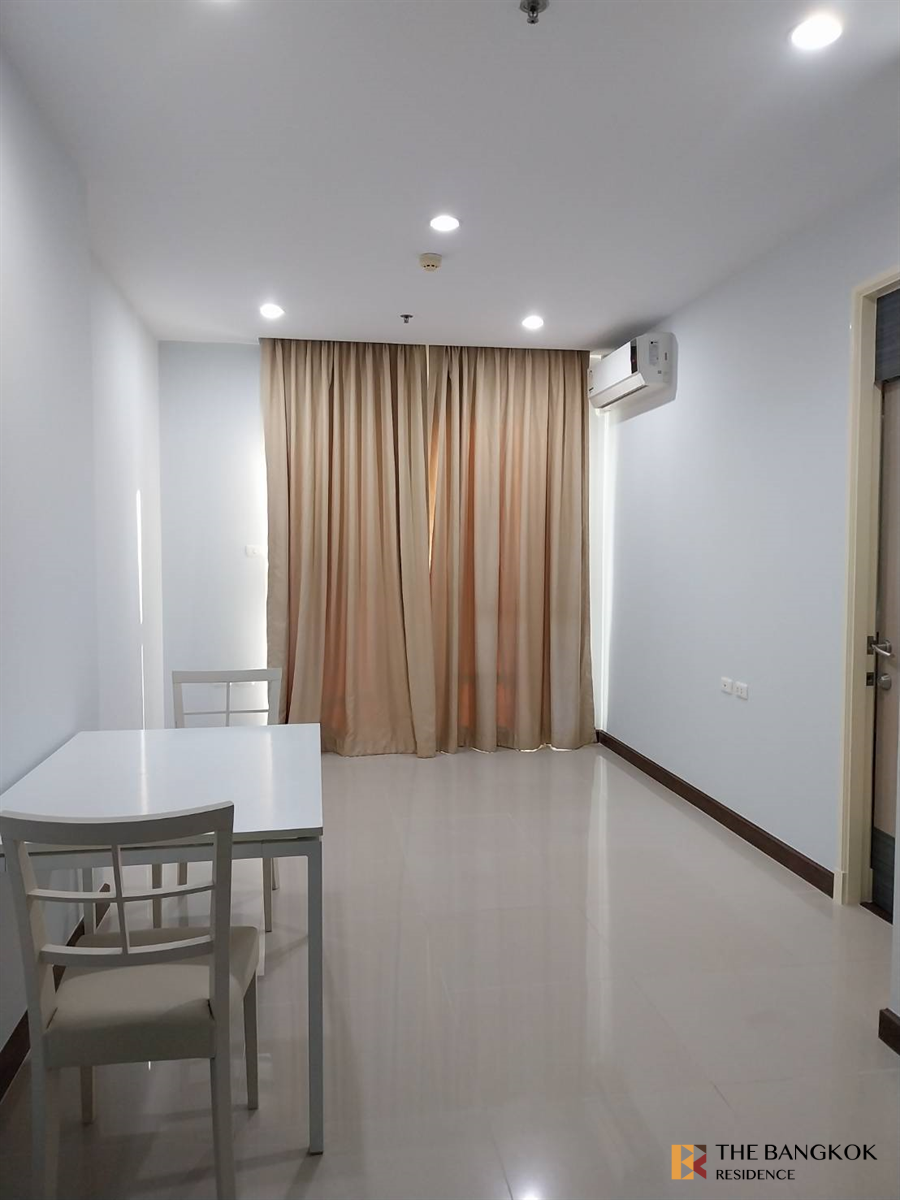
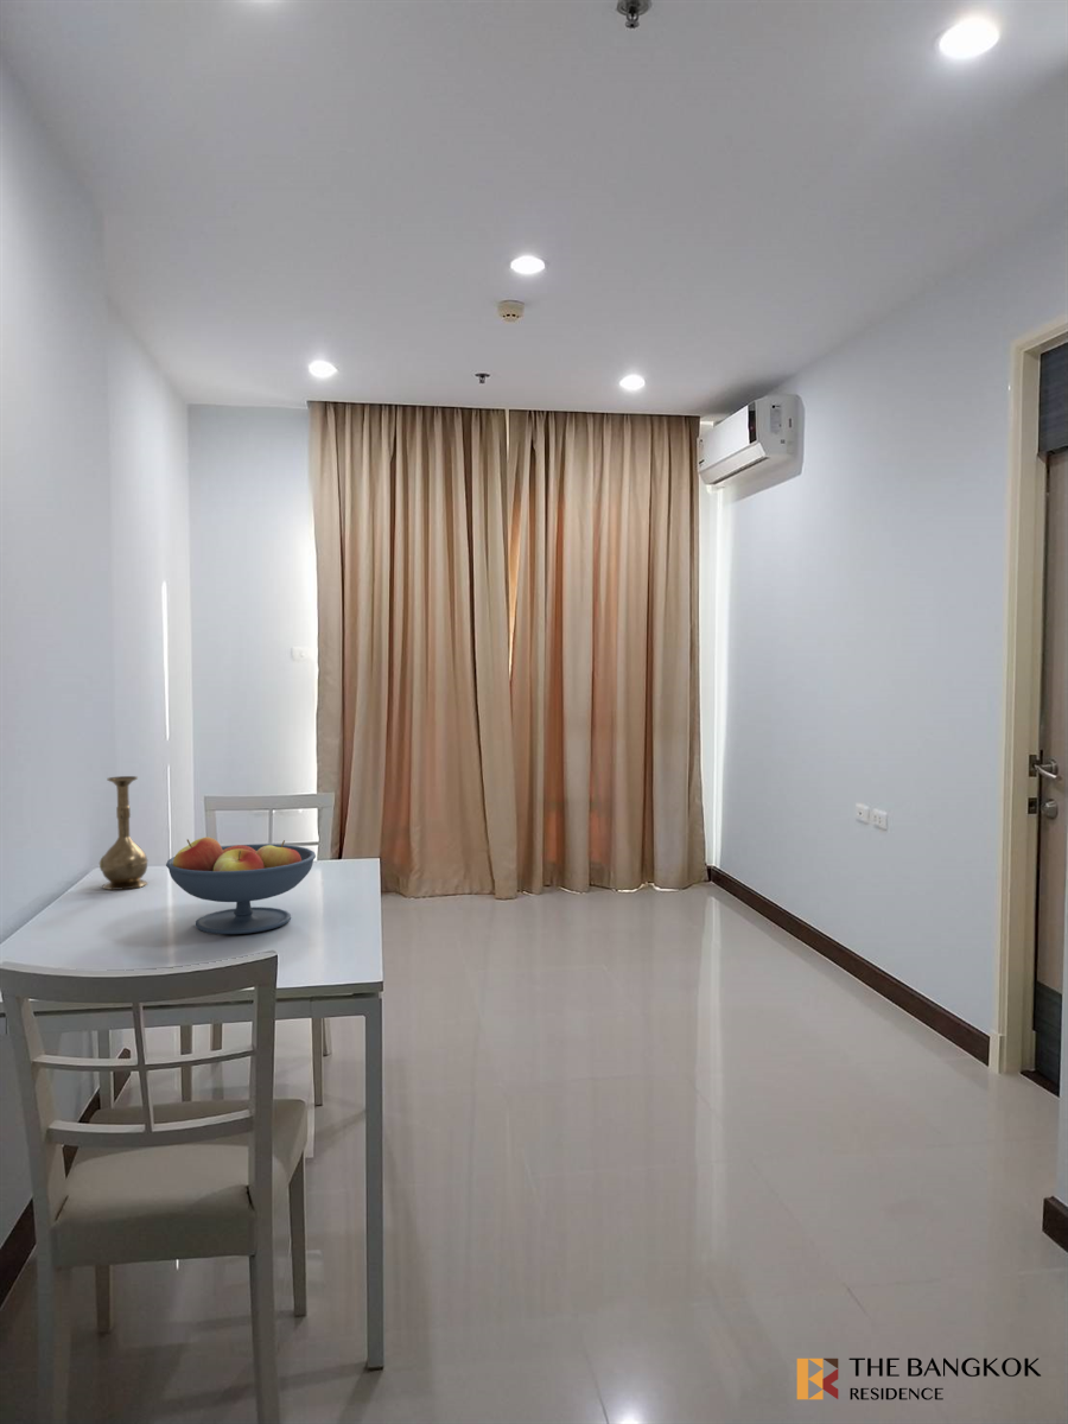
+ vase [98,775,150,891]
+ fruit bowl [165,837,317,935]
